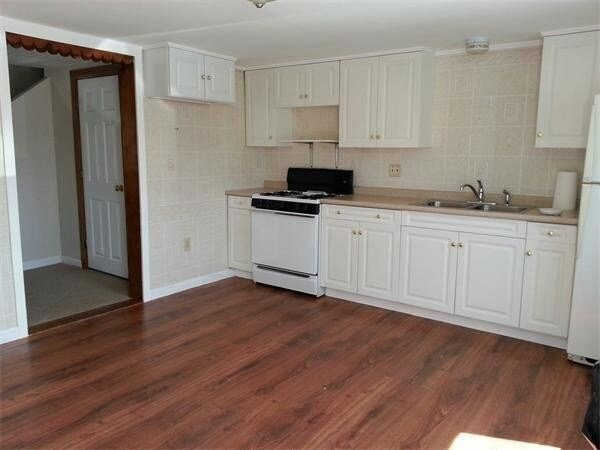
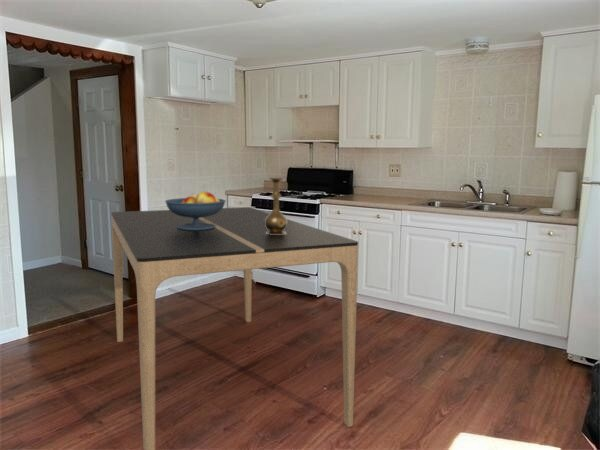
+ fruit bowl [164,191,227,230]
+ vase [265,177,287,235]
+ dining table [110,206,359,450]
